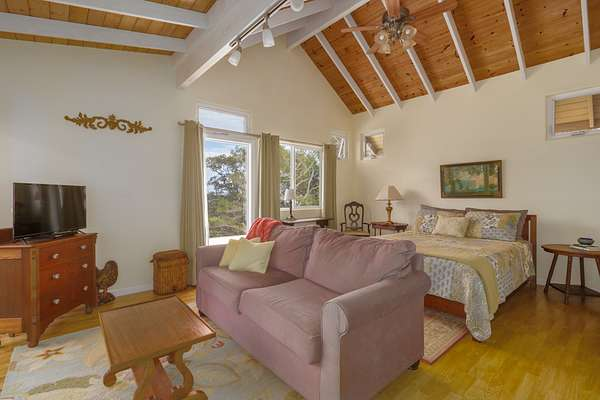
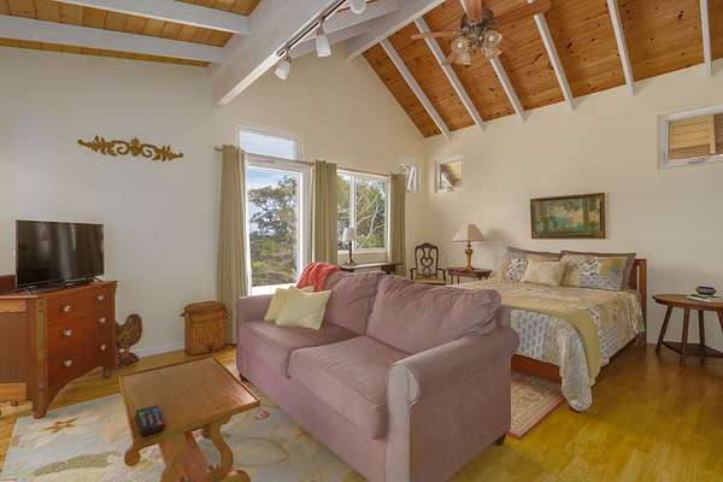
+ remote control [135,404,166,437]
